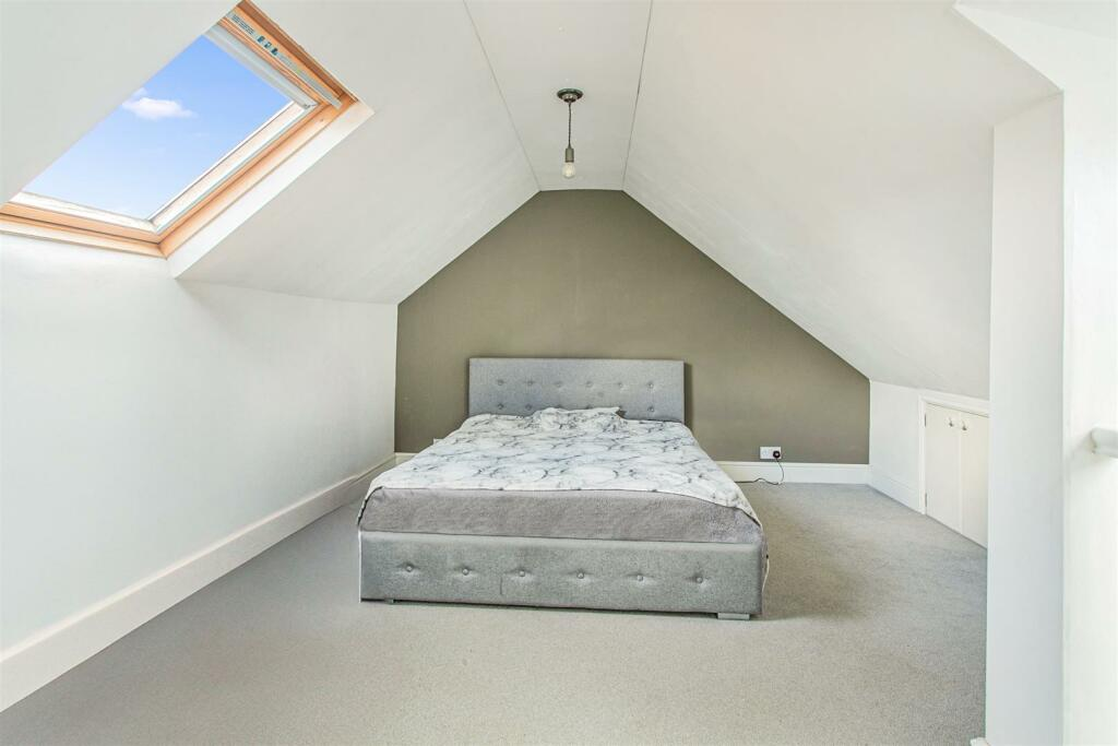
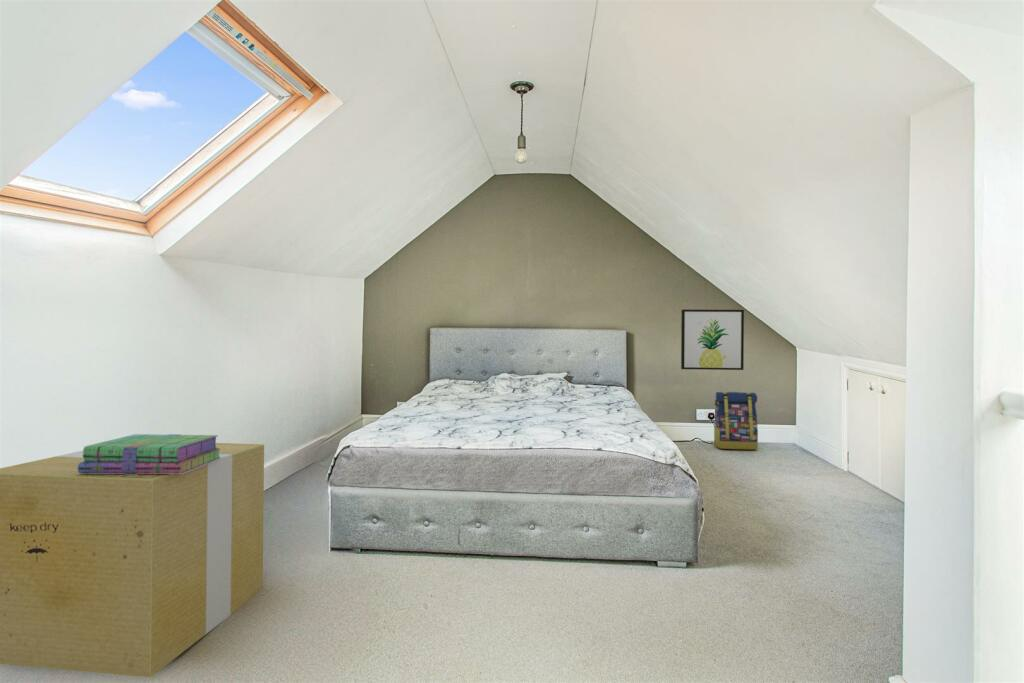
+ cardboard box [0,442,265,678]
+ wall art [680,309,745,371]
+ backpack [712,391,759,450]
+ stack of books [78,433,222,475]
